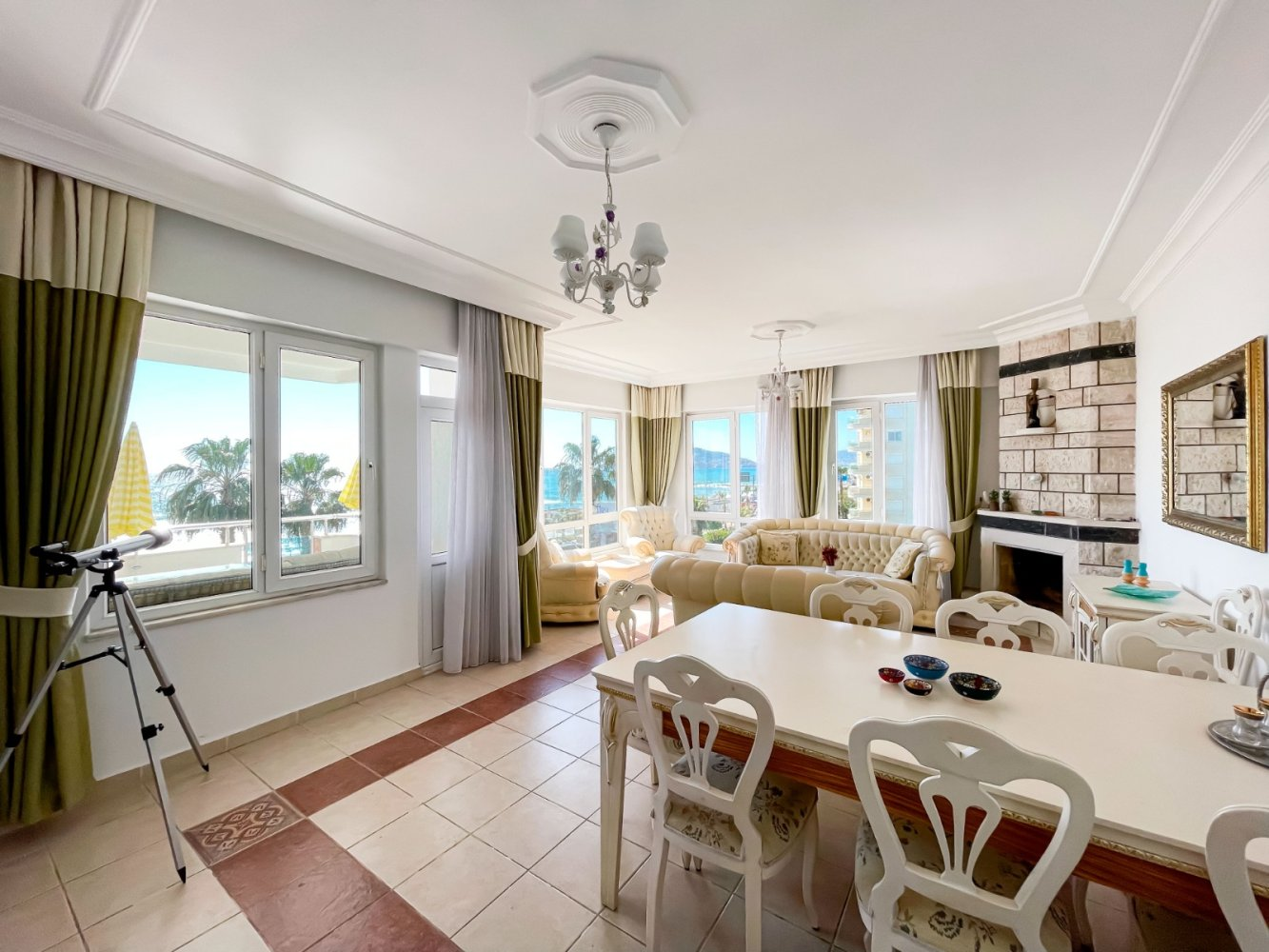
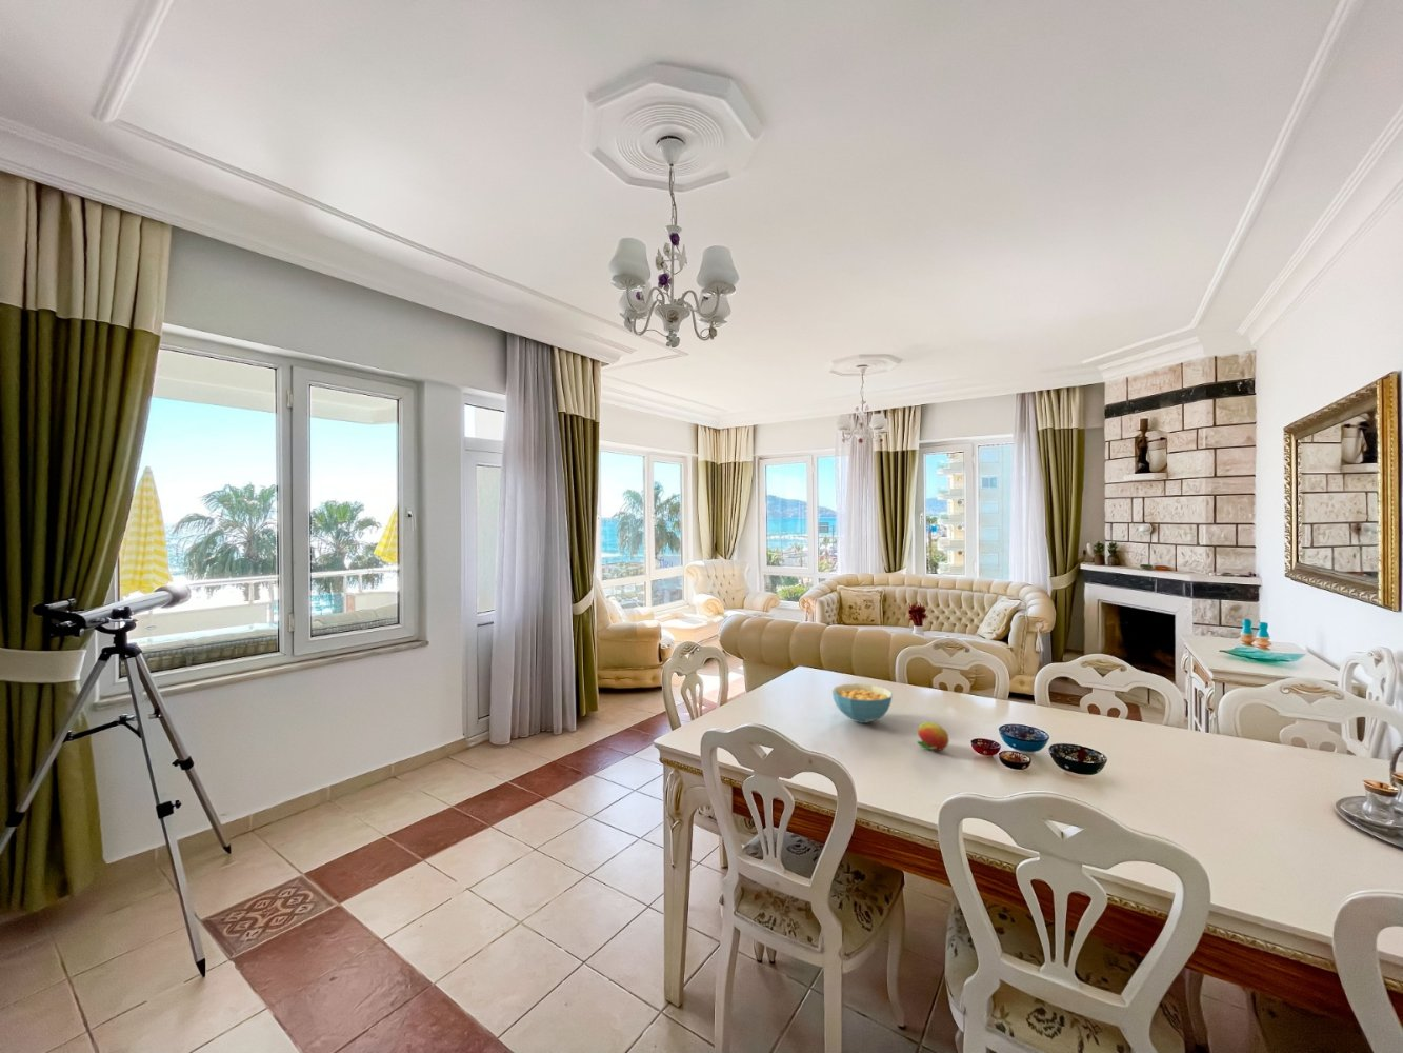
+ cereal bowl [831,682,893,724]
+ fruit [915,721,951,752]
